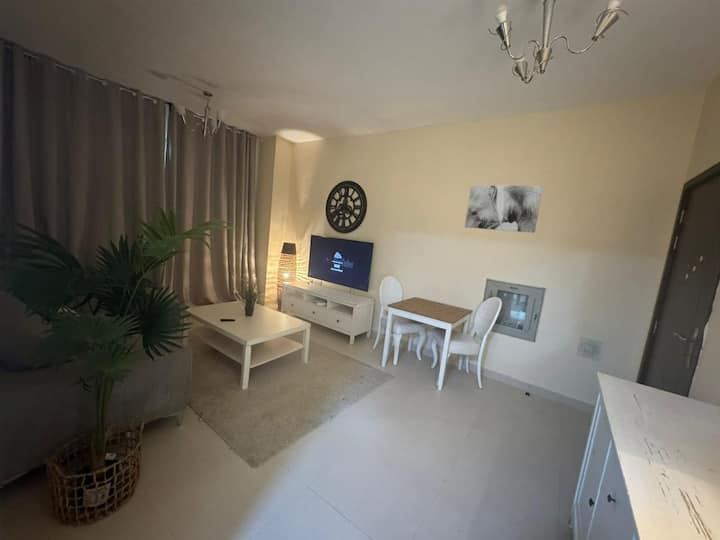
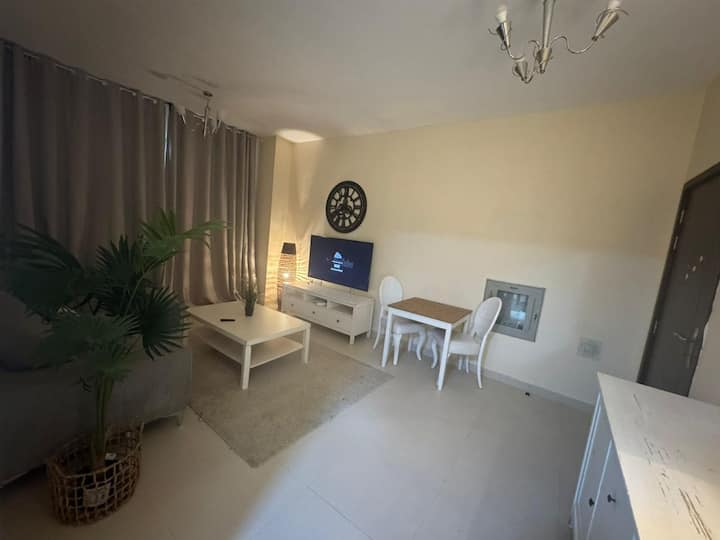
- wall art [464,185,544,234]
